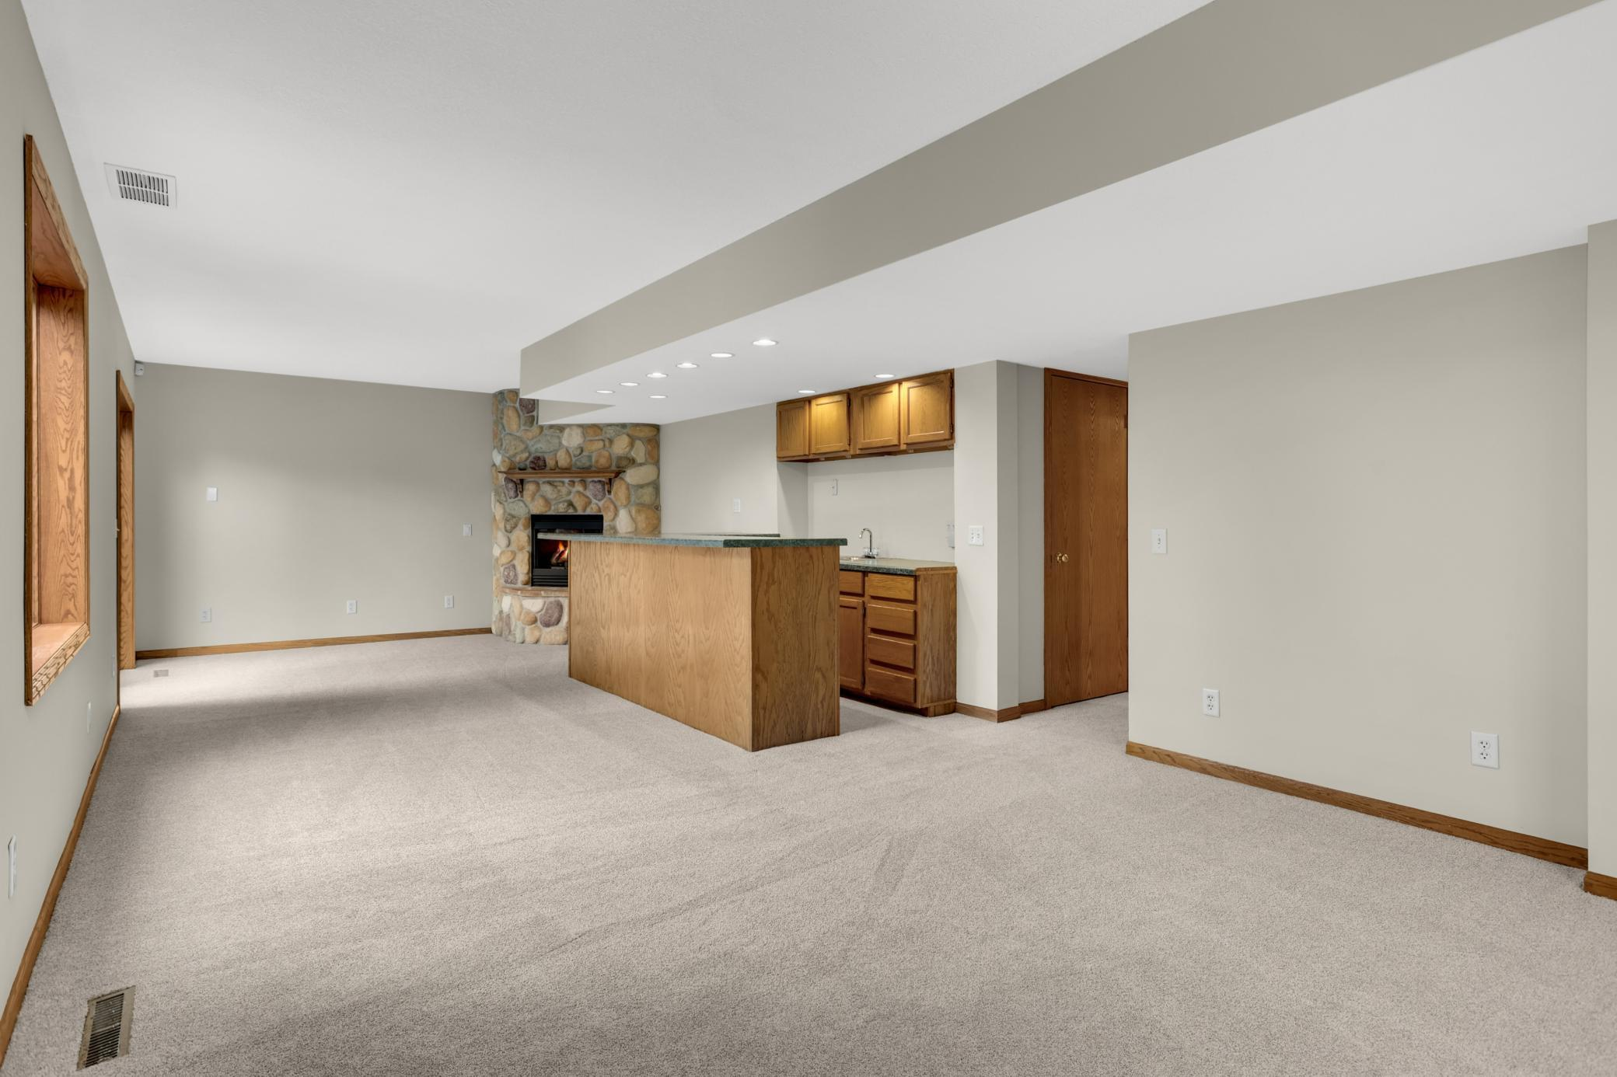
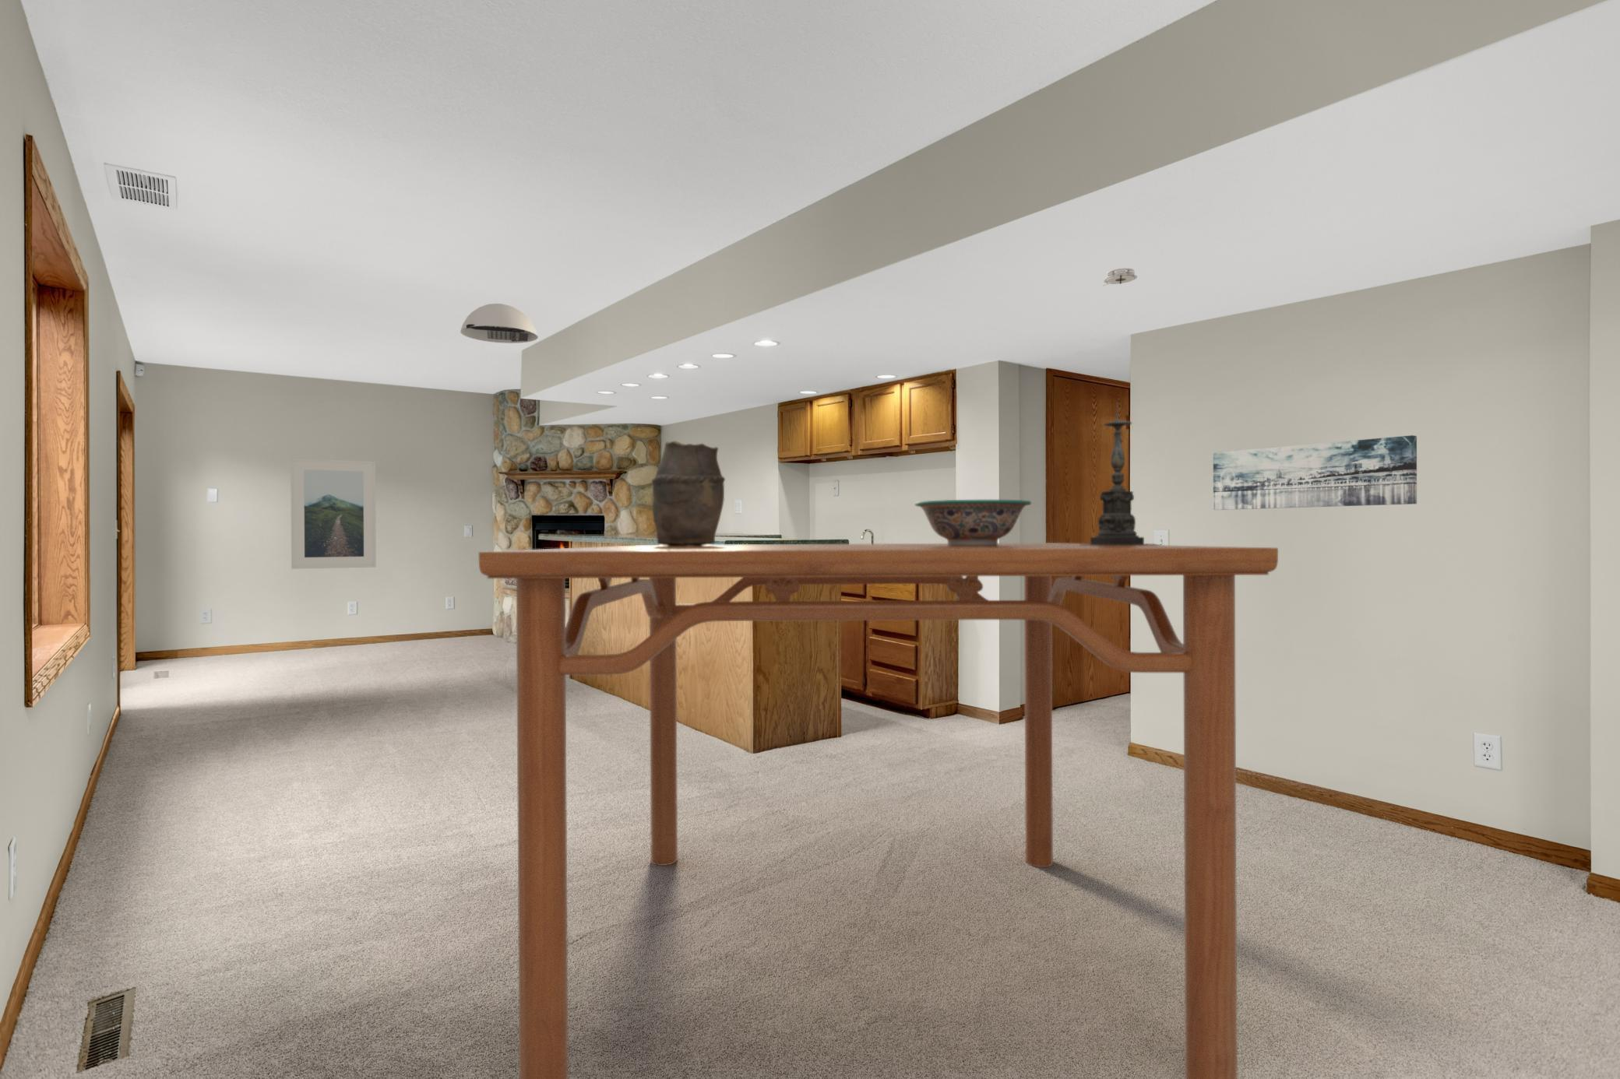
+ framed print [290,456,377,570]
+ decorative bowl [914,499,1032,546]
+ candle holder [1079,401,1160,546]
+ smoke detector [1103,267,1138,287]
+ wall art [1213,435,1418,511]
+ ceiling light [460,302,538,344]
+ dining table [478,542,1279,1079]
+ vase [652,441,726,546]
